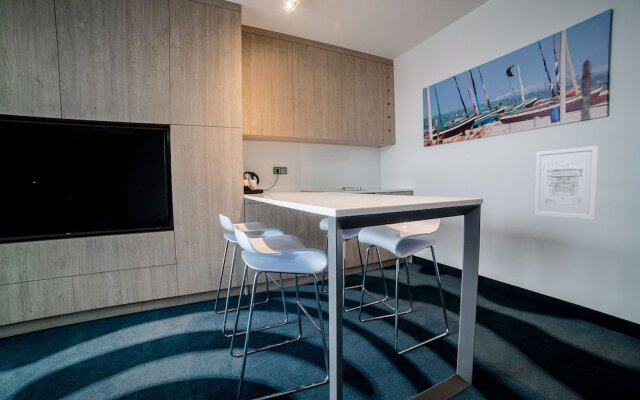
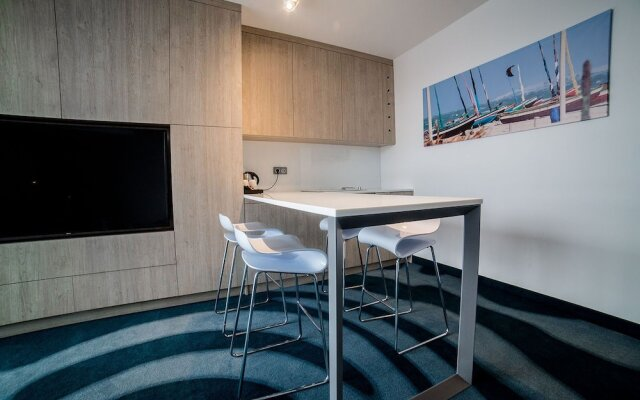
- wall art [533,145,600,221]
